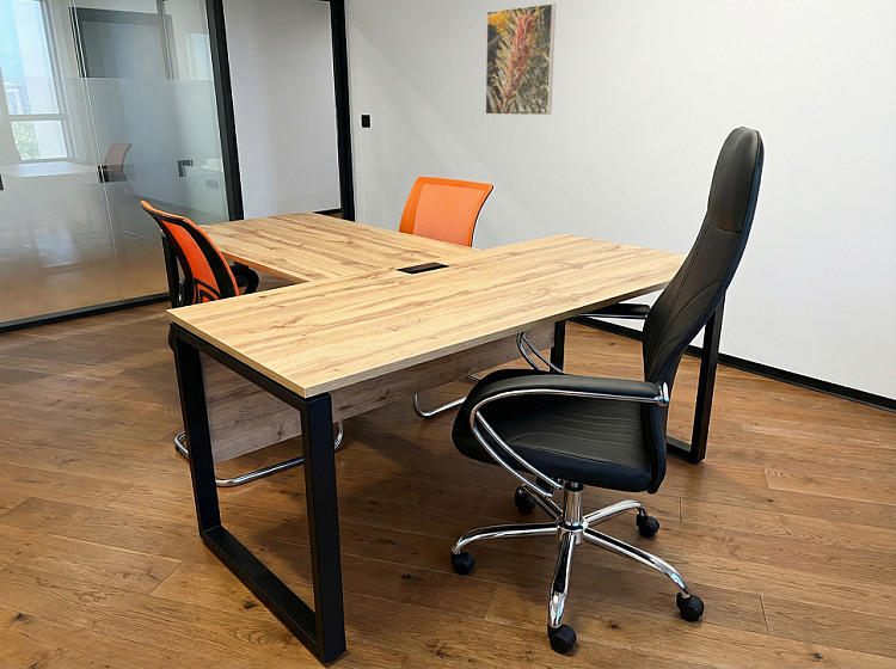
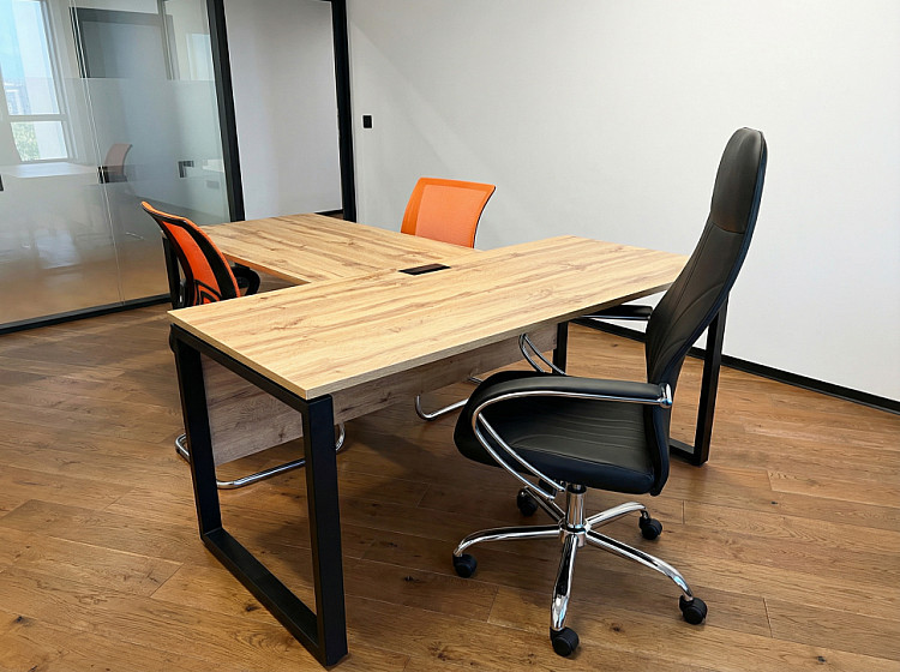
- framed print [484,2,557,116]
